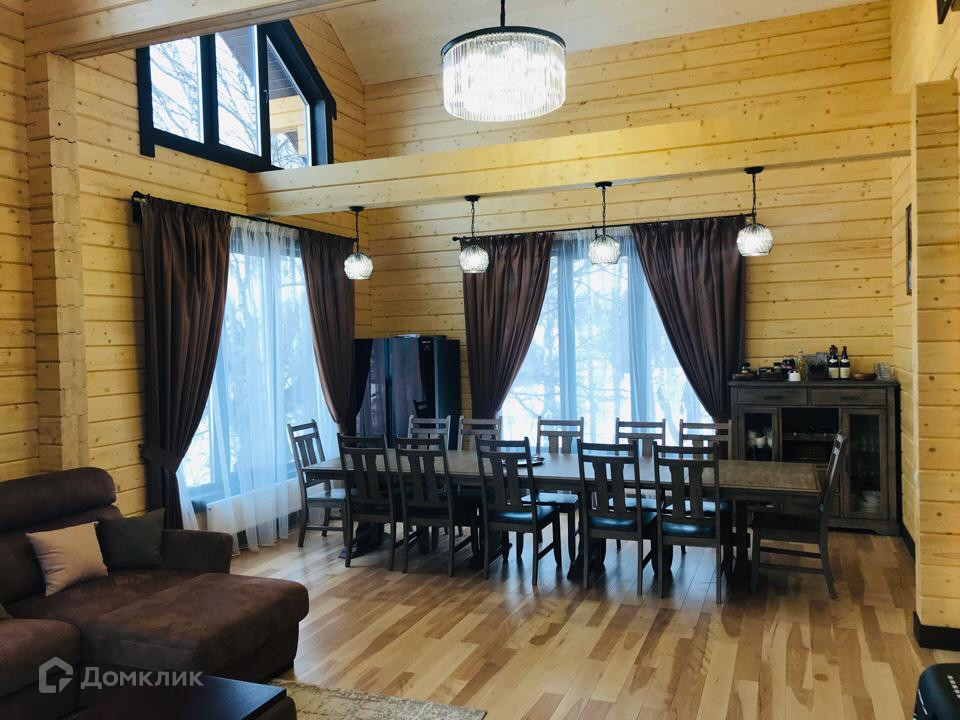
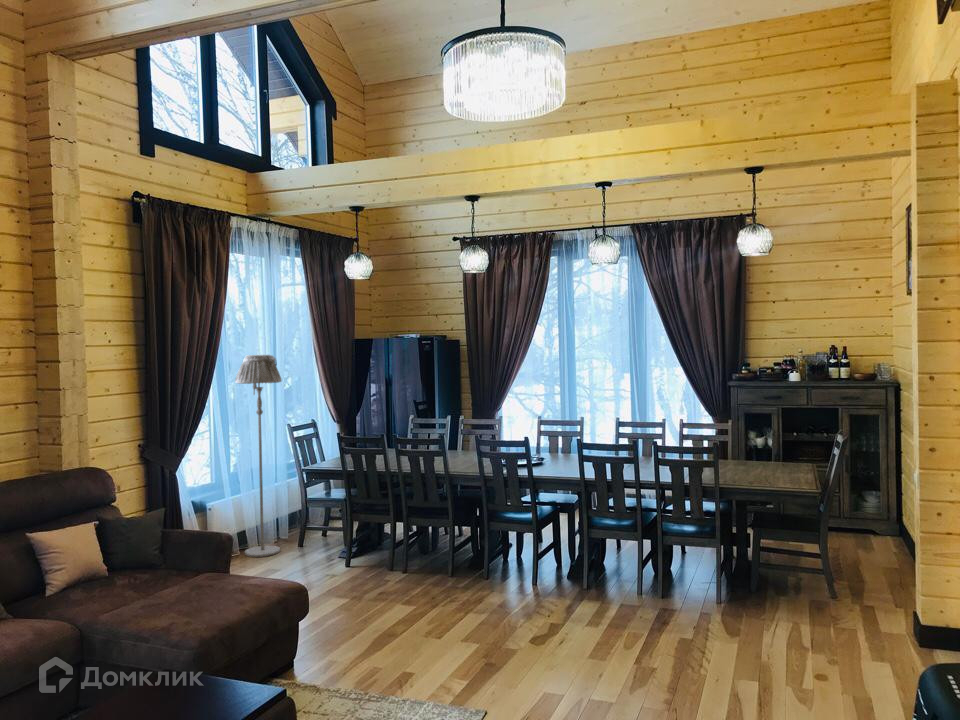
+ floor lamp [234,354,283,558]
